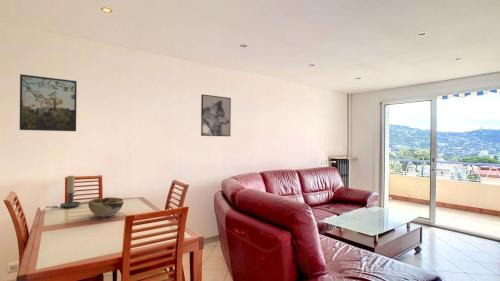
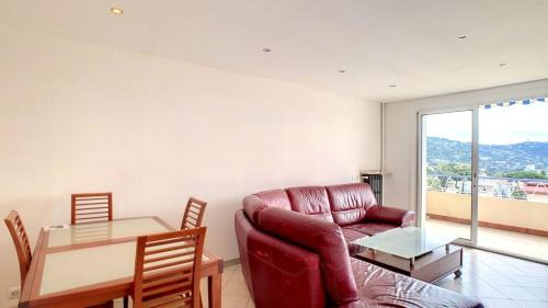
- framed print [19,73,78,132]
- wall art [200,93,232,137]
- decorative bowl [87,196,125,218]
- candle holder [60,175,81,209]
